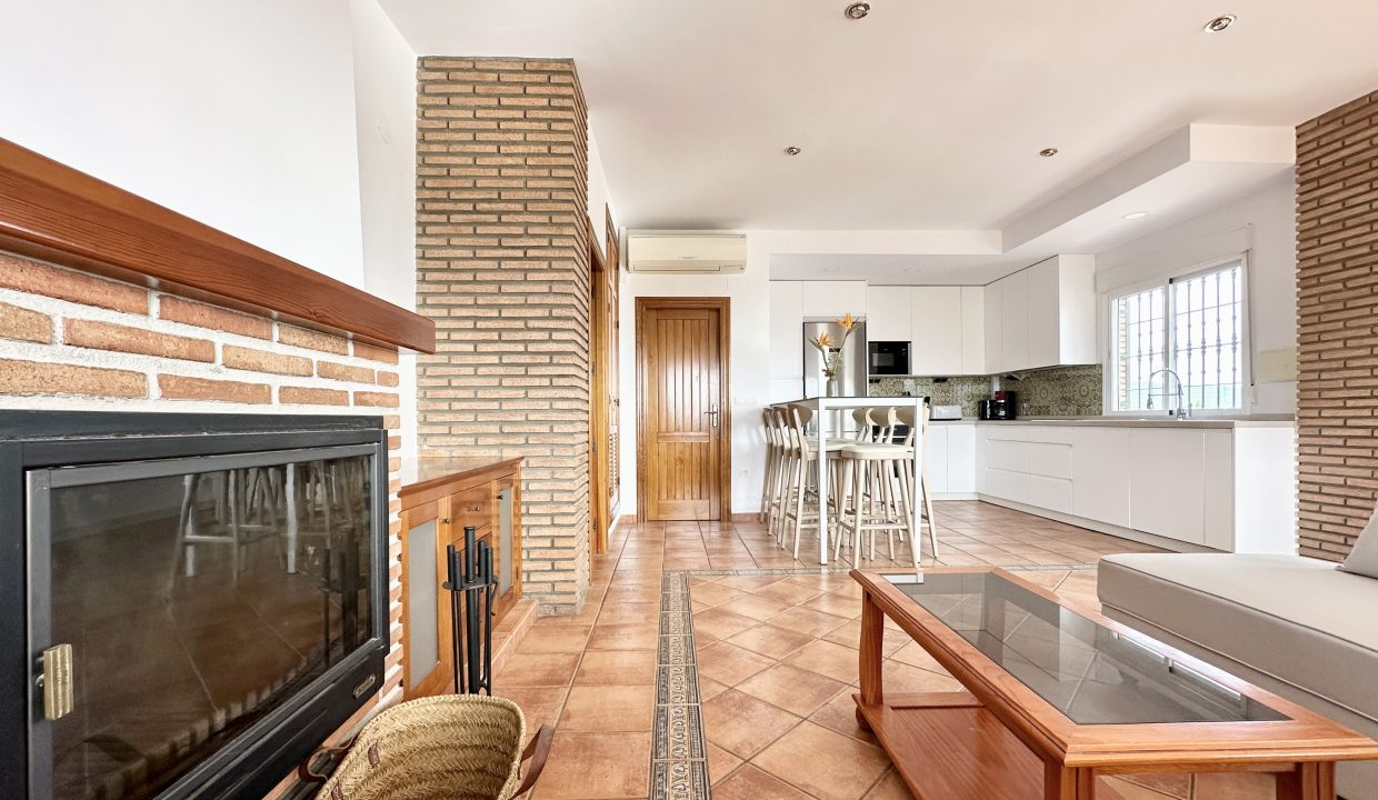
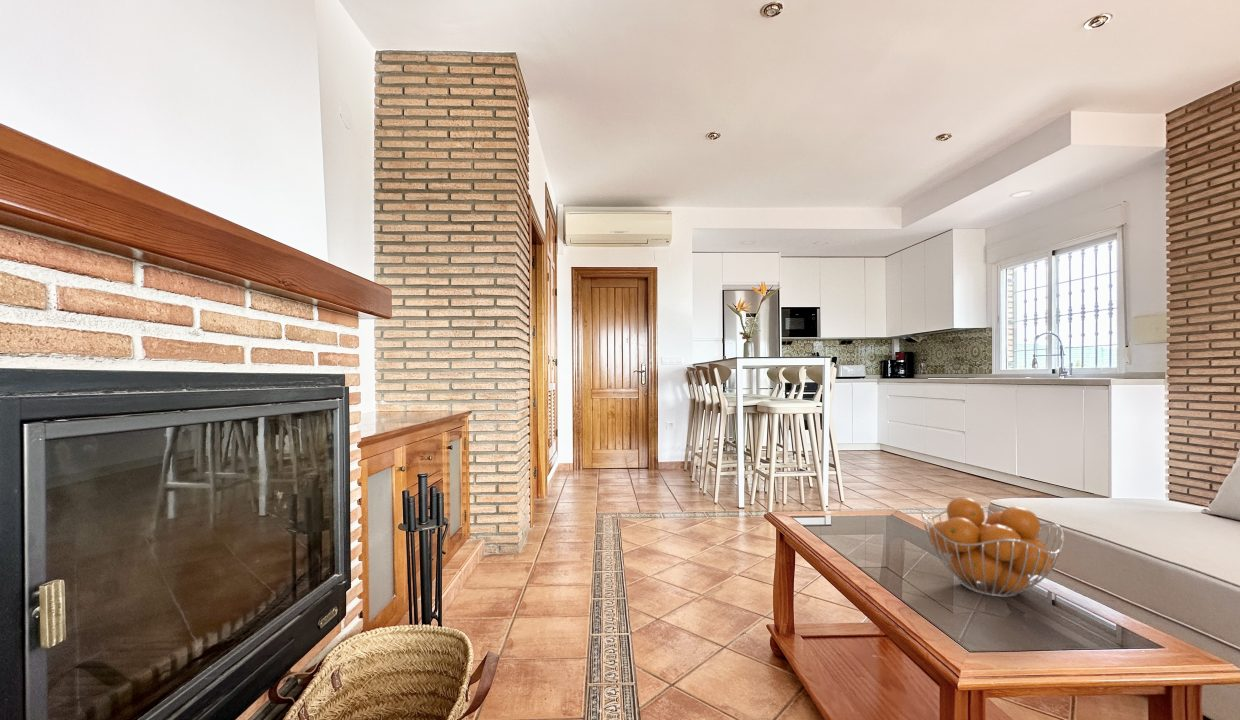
+ fruit basket [920,496,1066,597]
